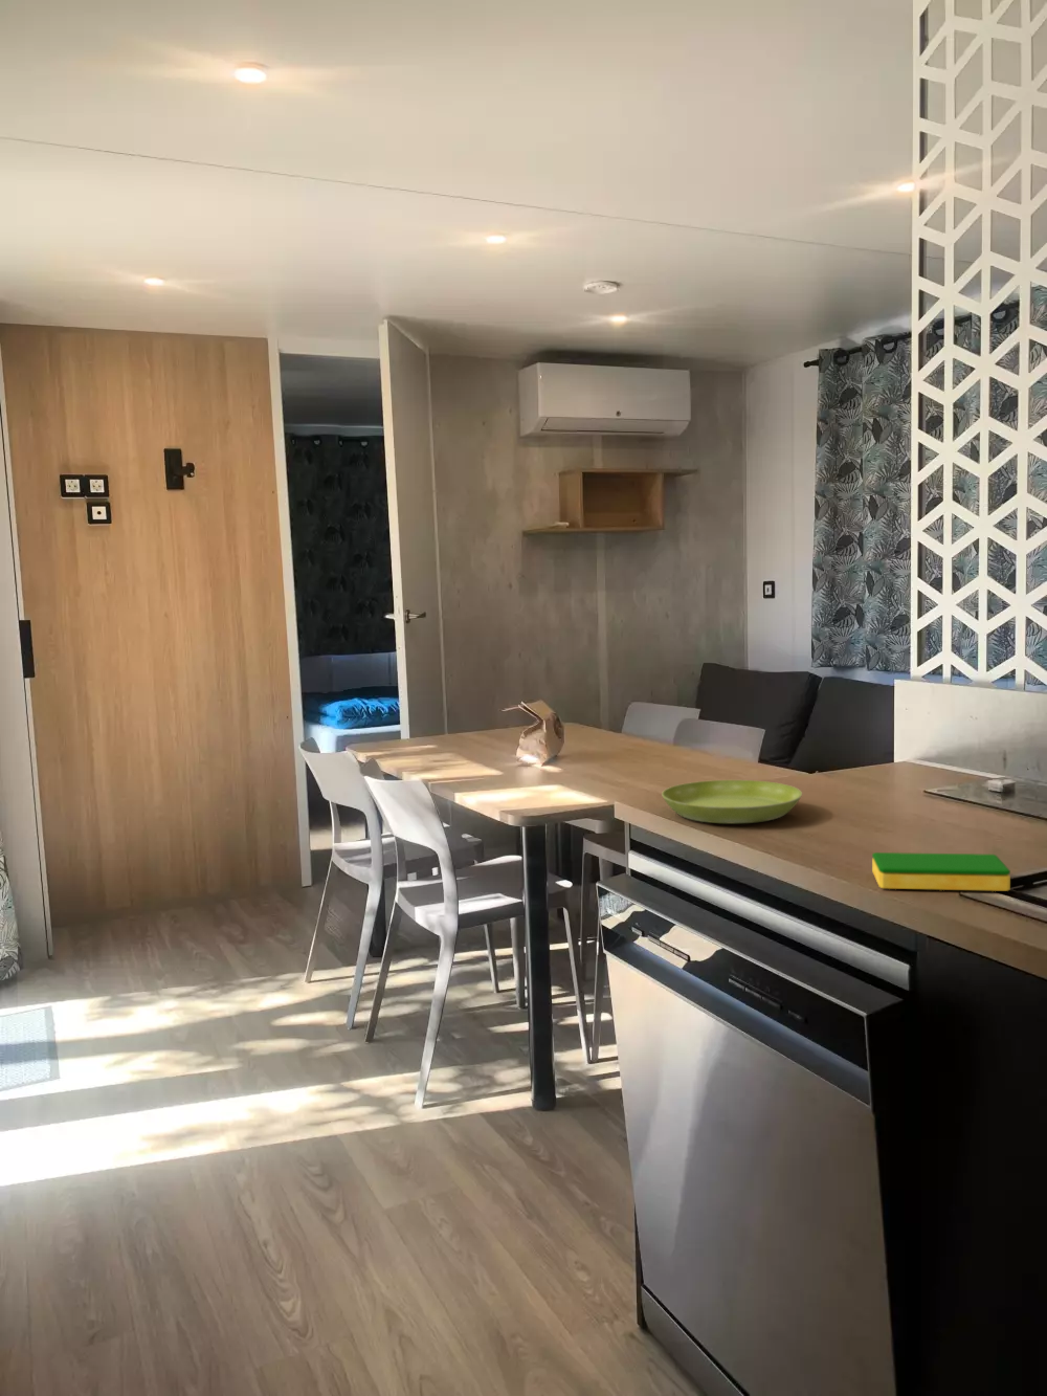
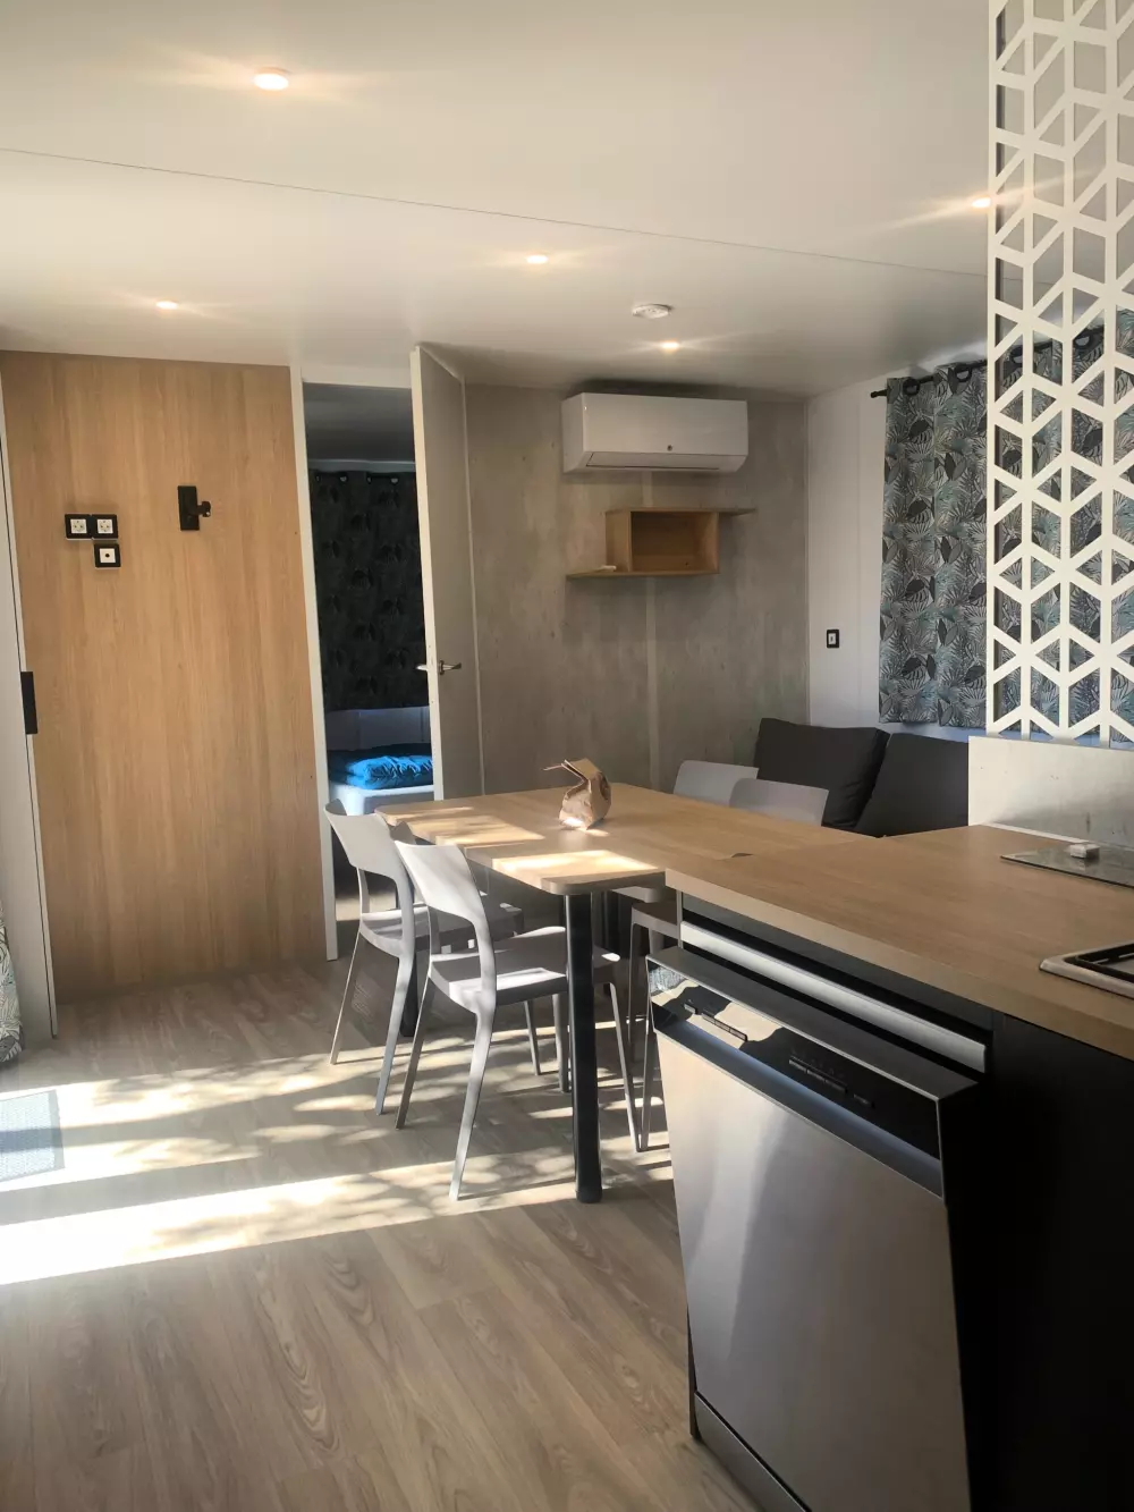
- dish sponge [871,851,1012,892]
- saucer [661,779,803,824]
